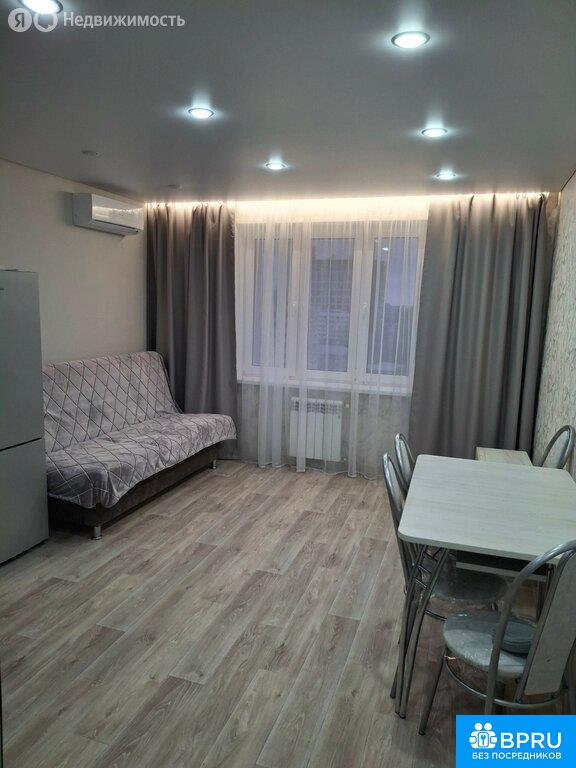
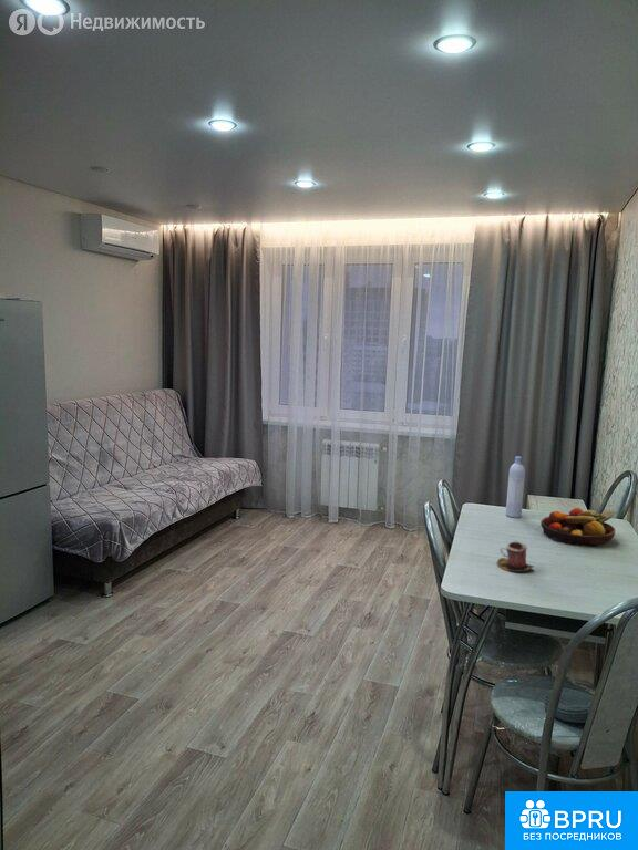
+ fruit bowl [539,507,617,548]
+ mug [496,541,534,573]
+ bottle [505,455,526,519]
